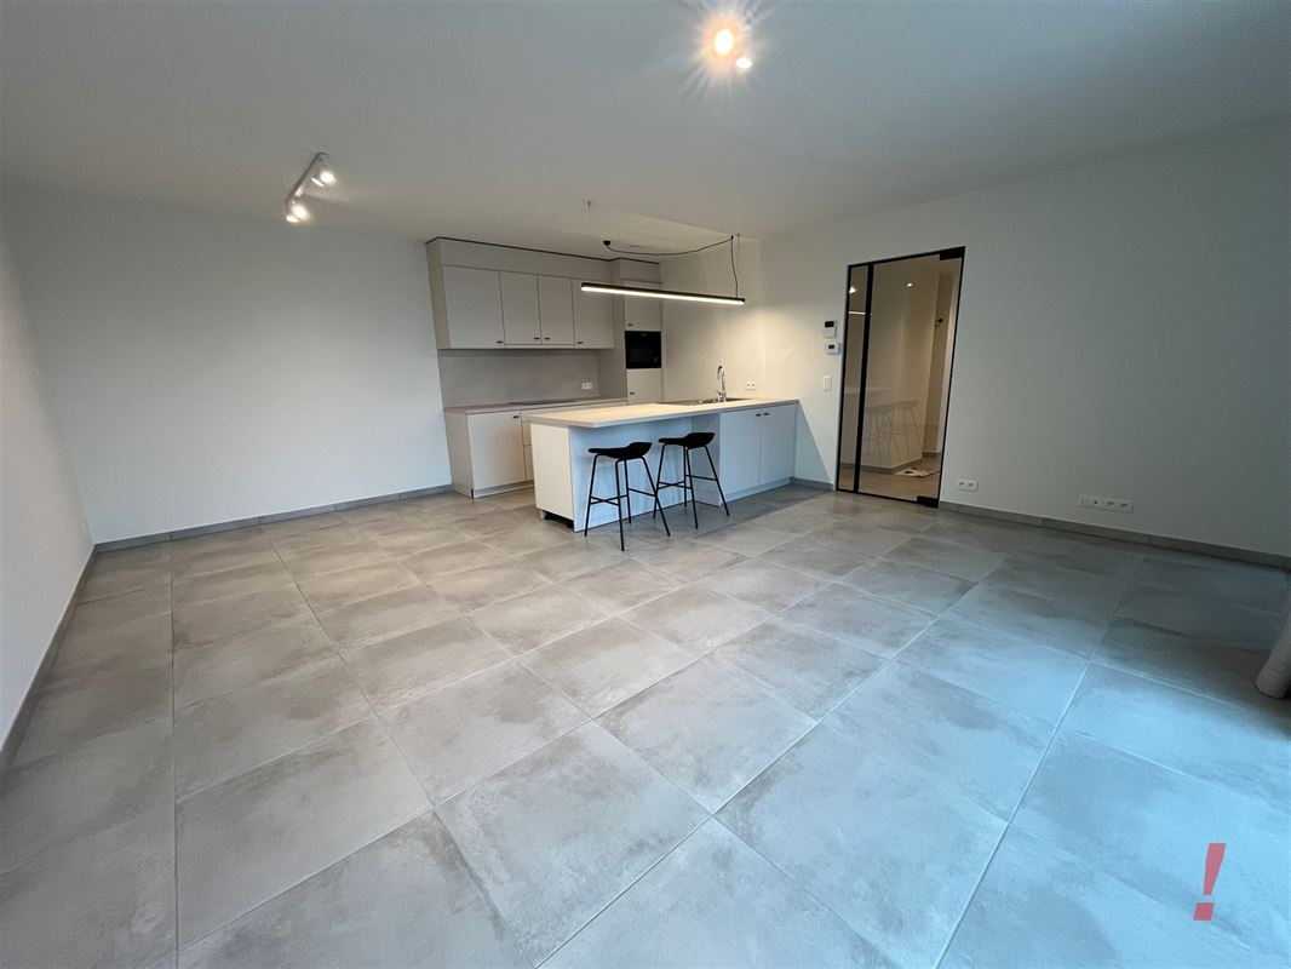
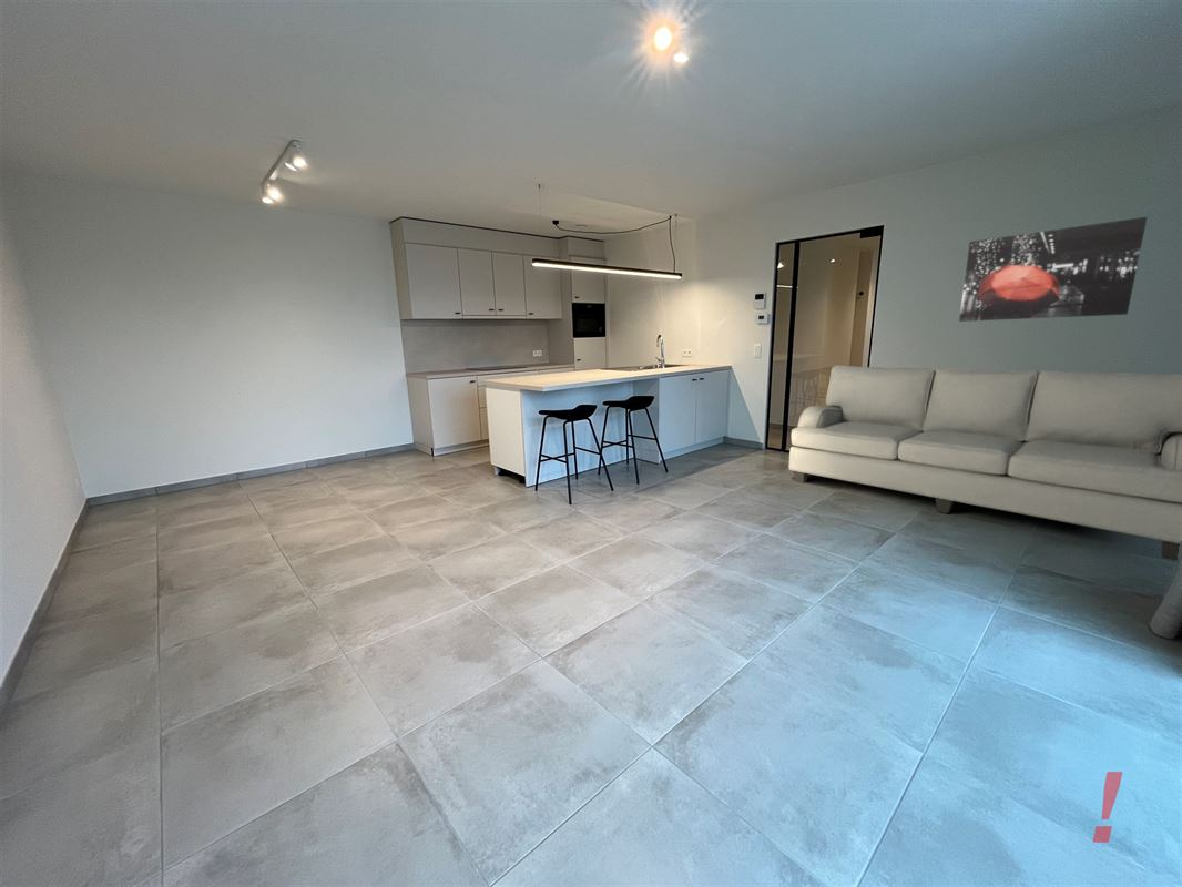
+ wall art [958,216,1148,323]
+ sofa [788,365,1182,562]
